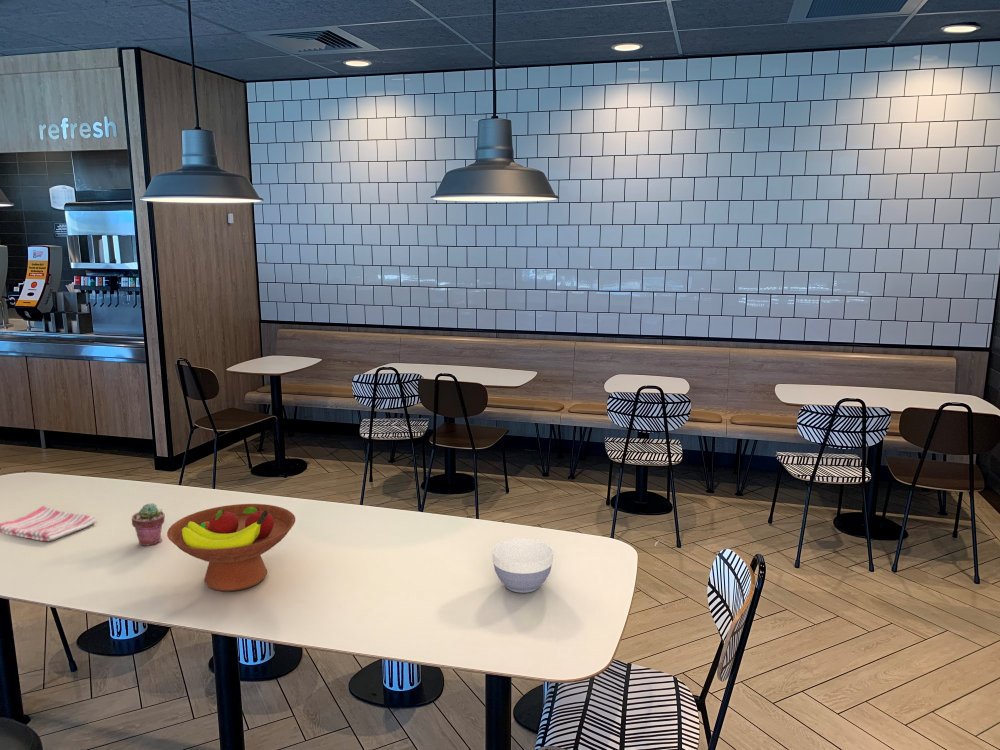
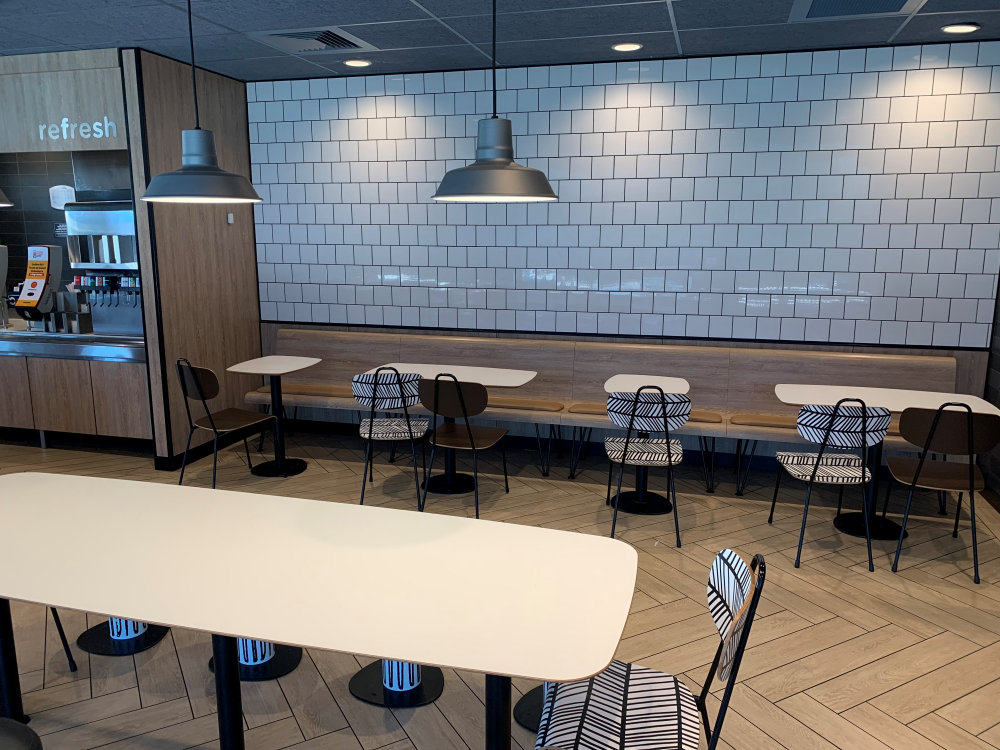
- potted succulent [131,502,166,547]
- fruit bowl [166,503,296,592]
- dish towel [0,505,98,542]
- bowl [491,538,554,594]
